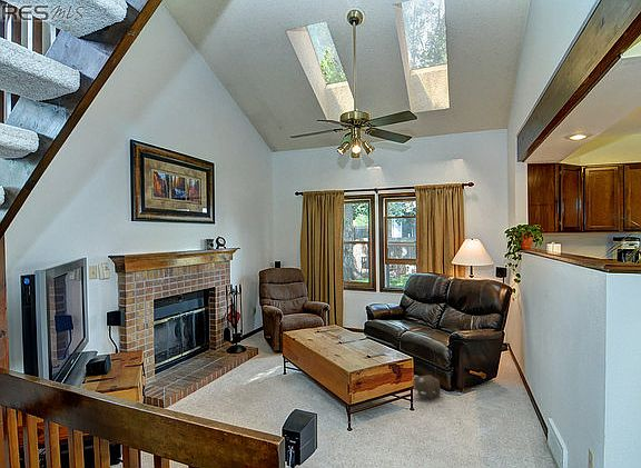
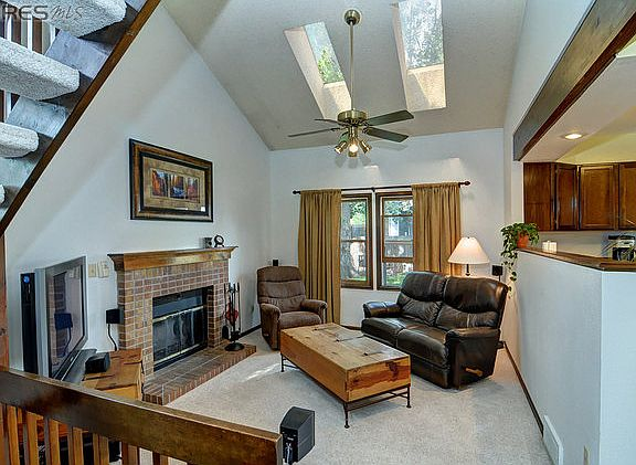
- plush toy [413,374,442,400]
